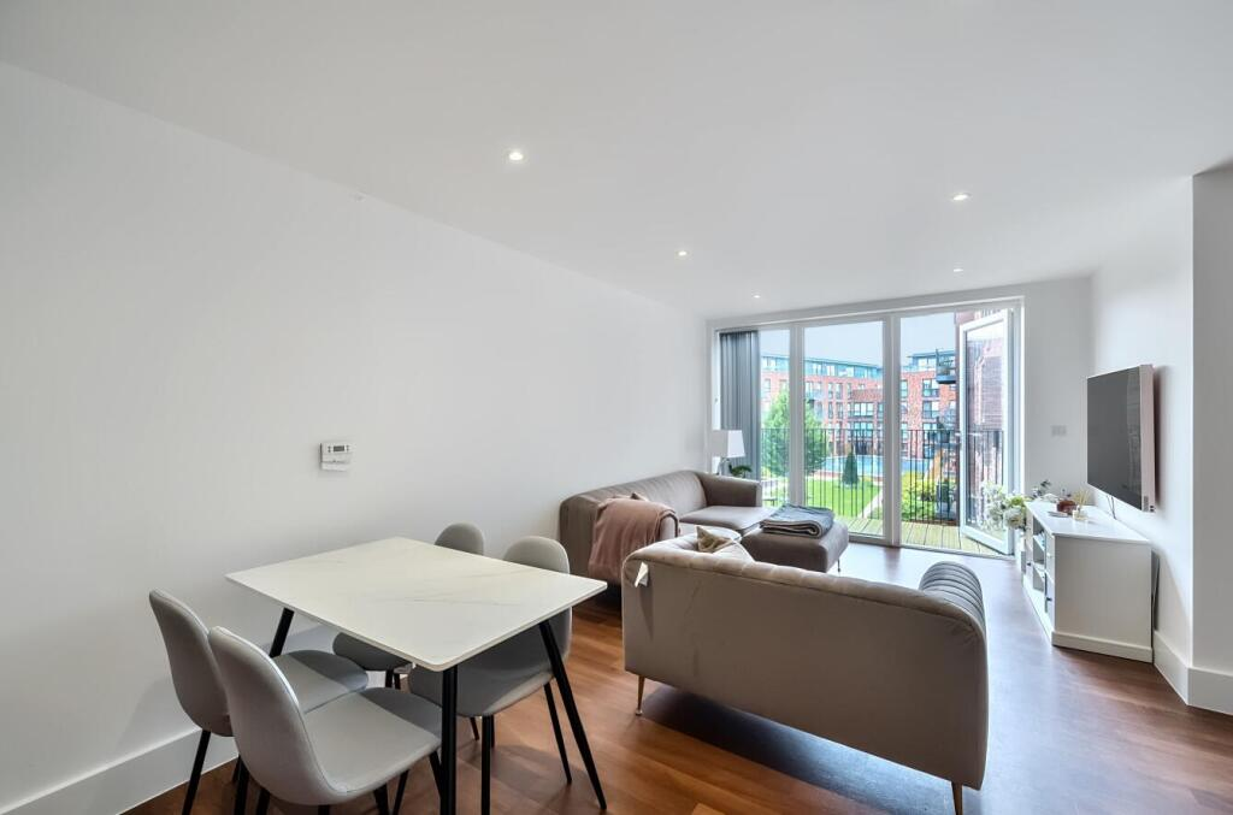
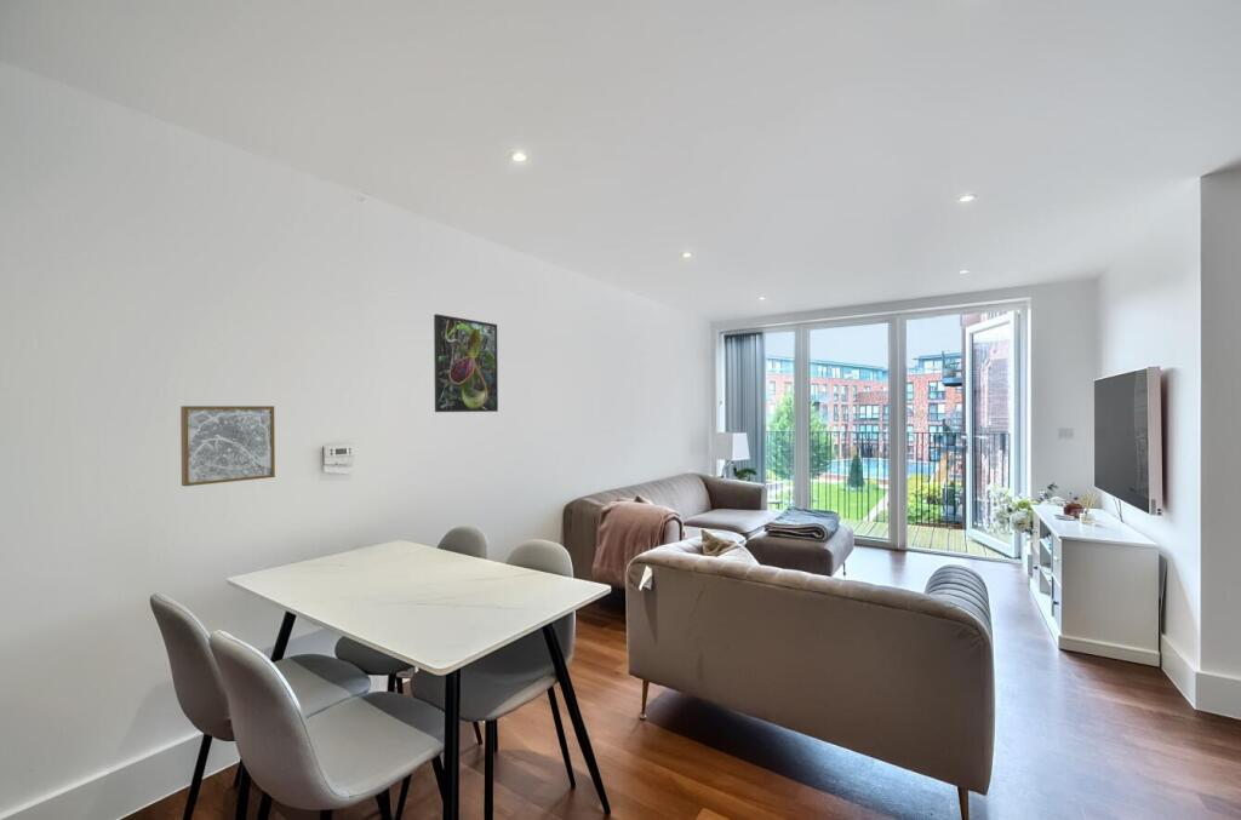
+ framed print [433,312,499,413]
+ wall art [179,405,276,487]
